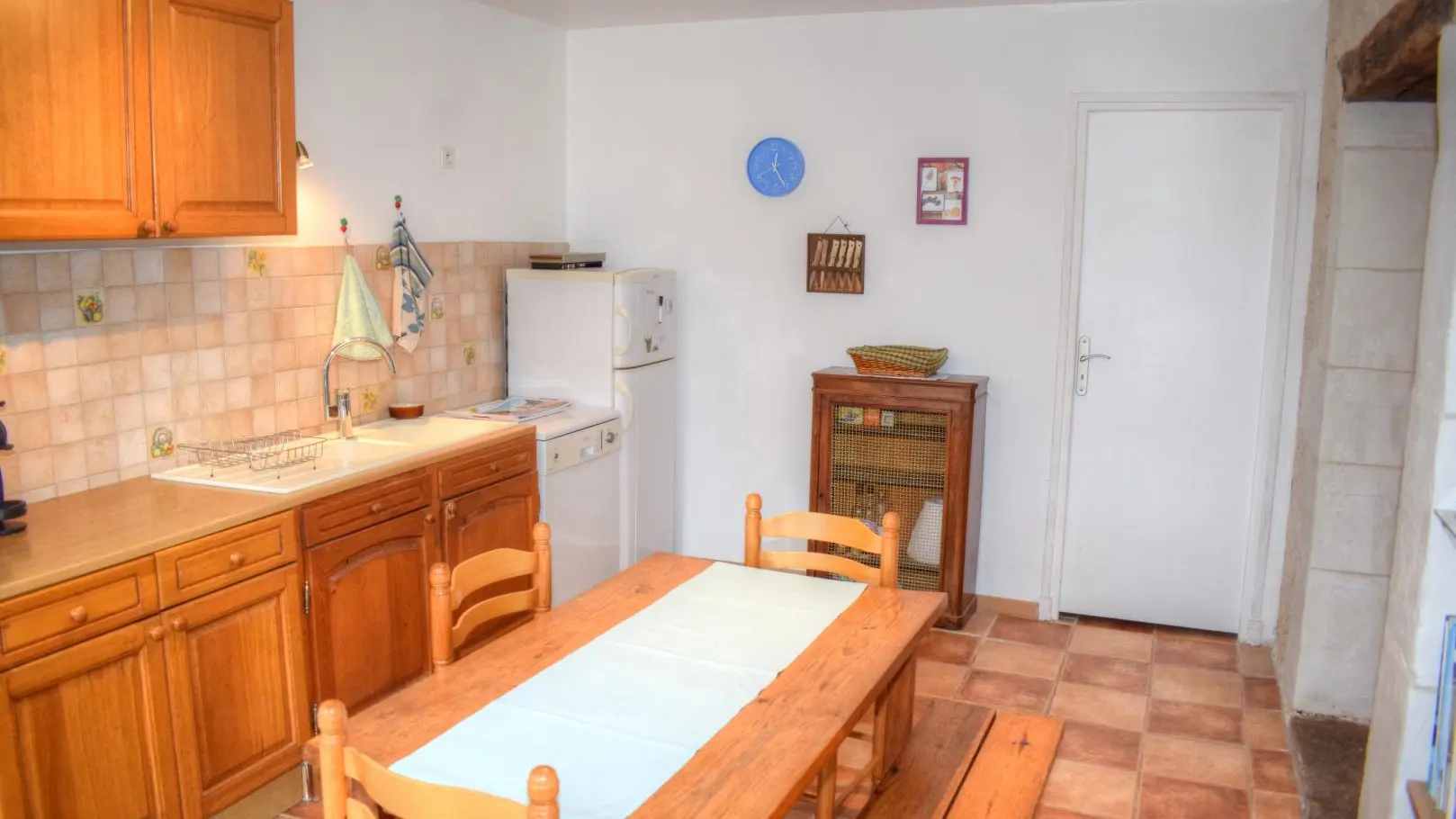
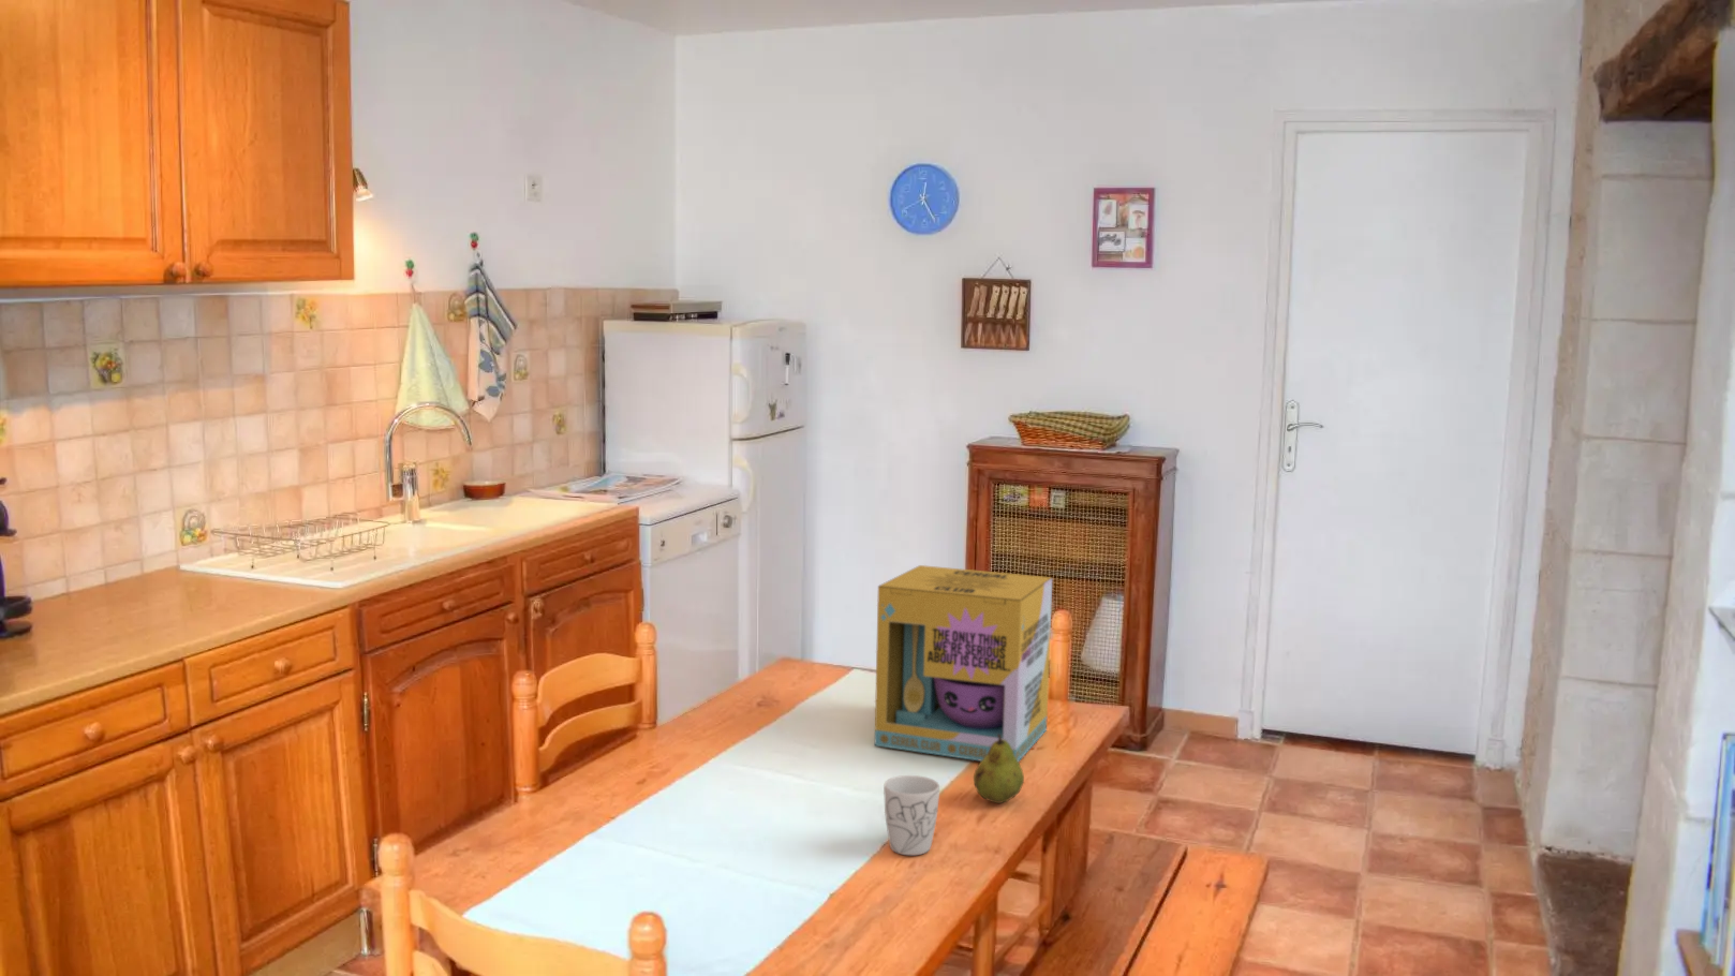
+ cereal box [873,564,1053,763]
+ fruit [972,735,1025,804]
+ mug [883,775,940,856]
